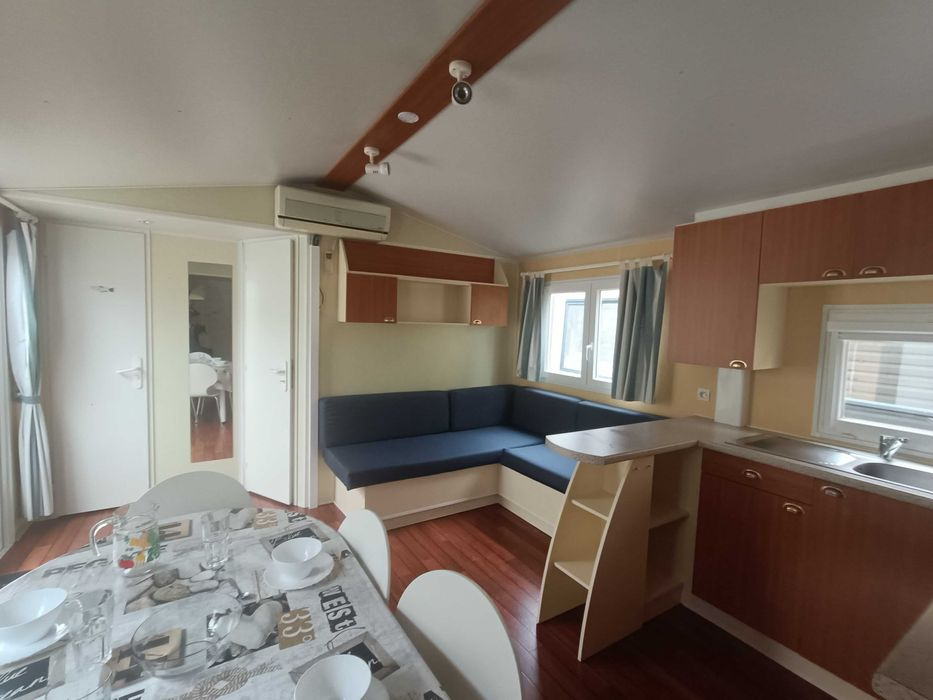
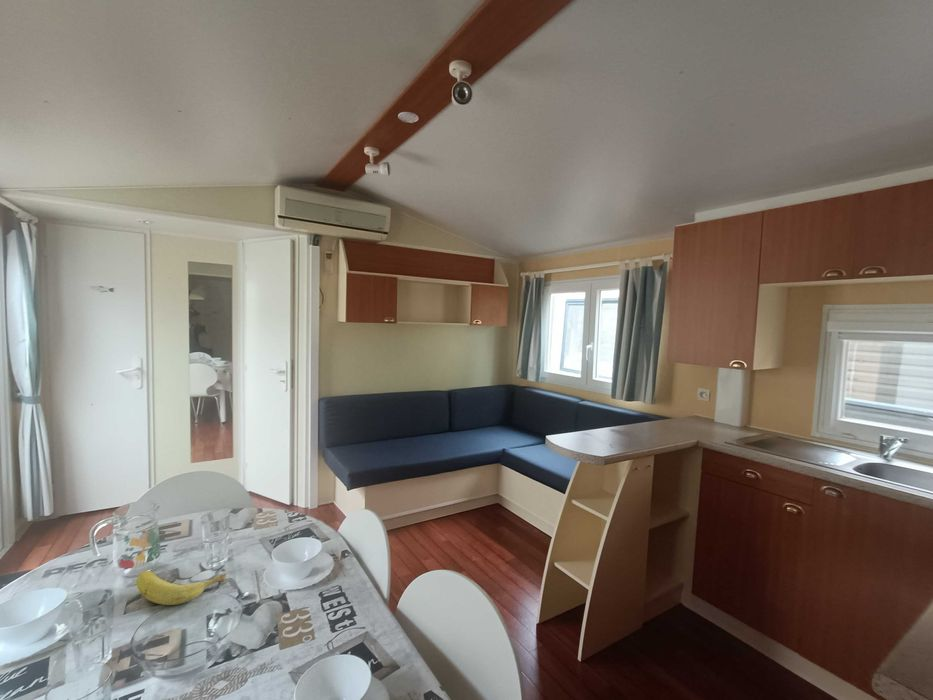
+ fruit [135,570,227,606]
